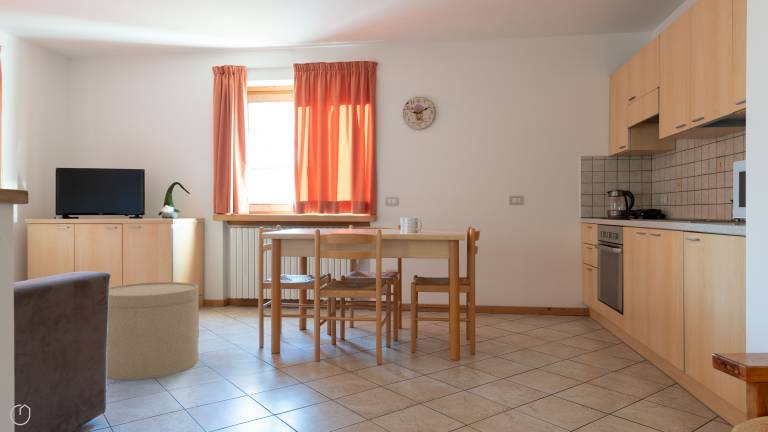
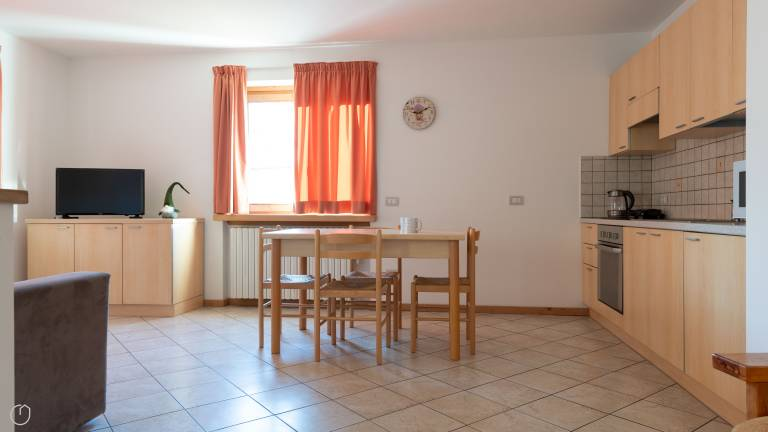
- side table [106,281,200,381]
